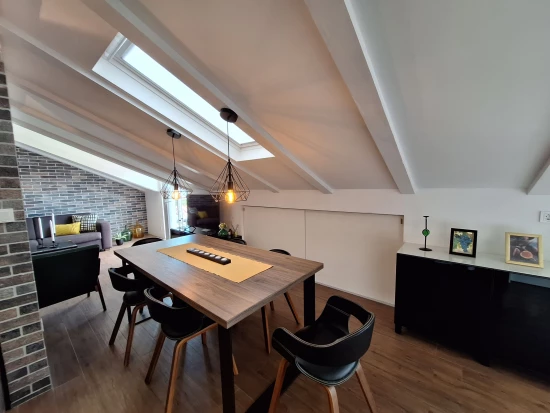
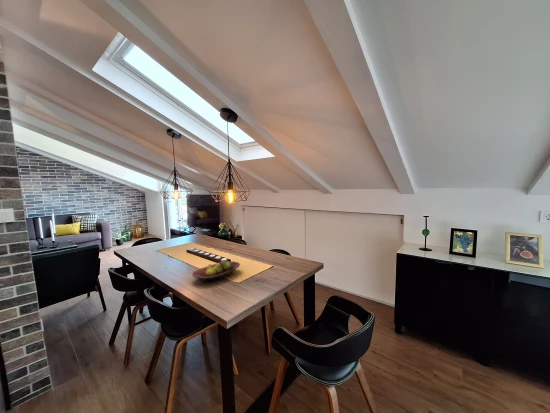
+ fruit bowl [191,259,241,283]
